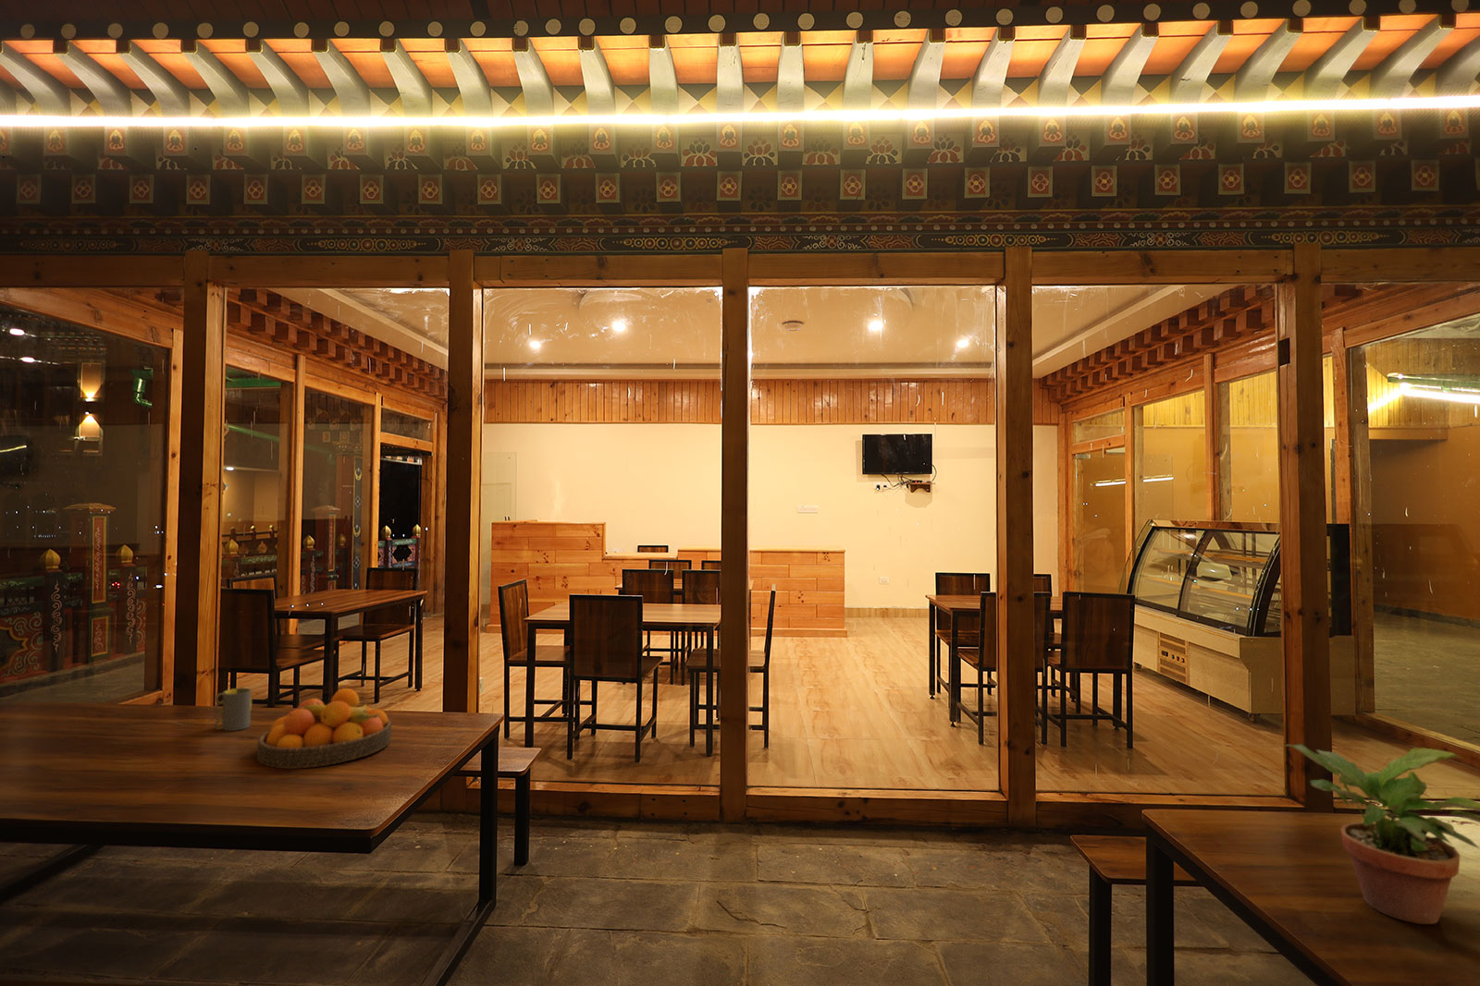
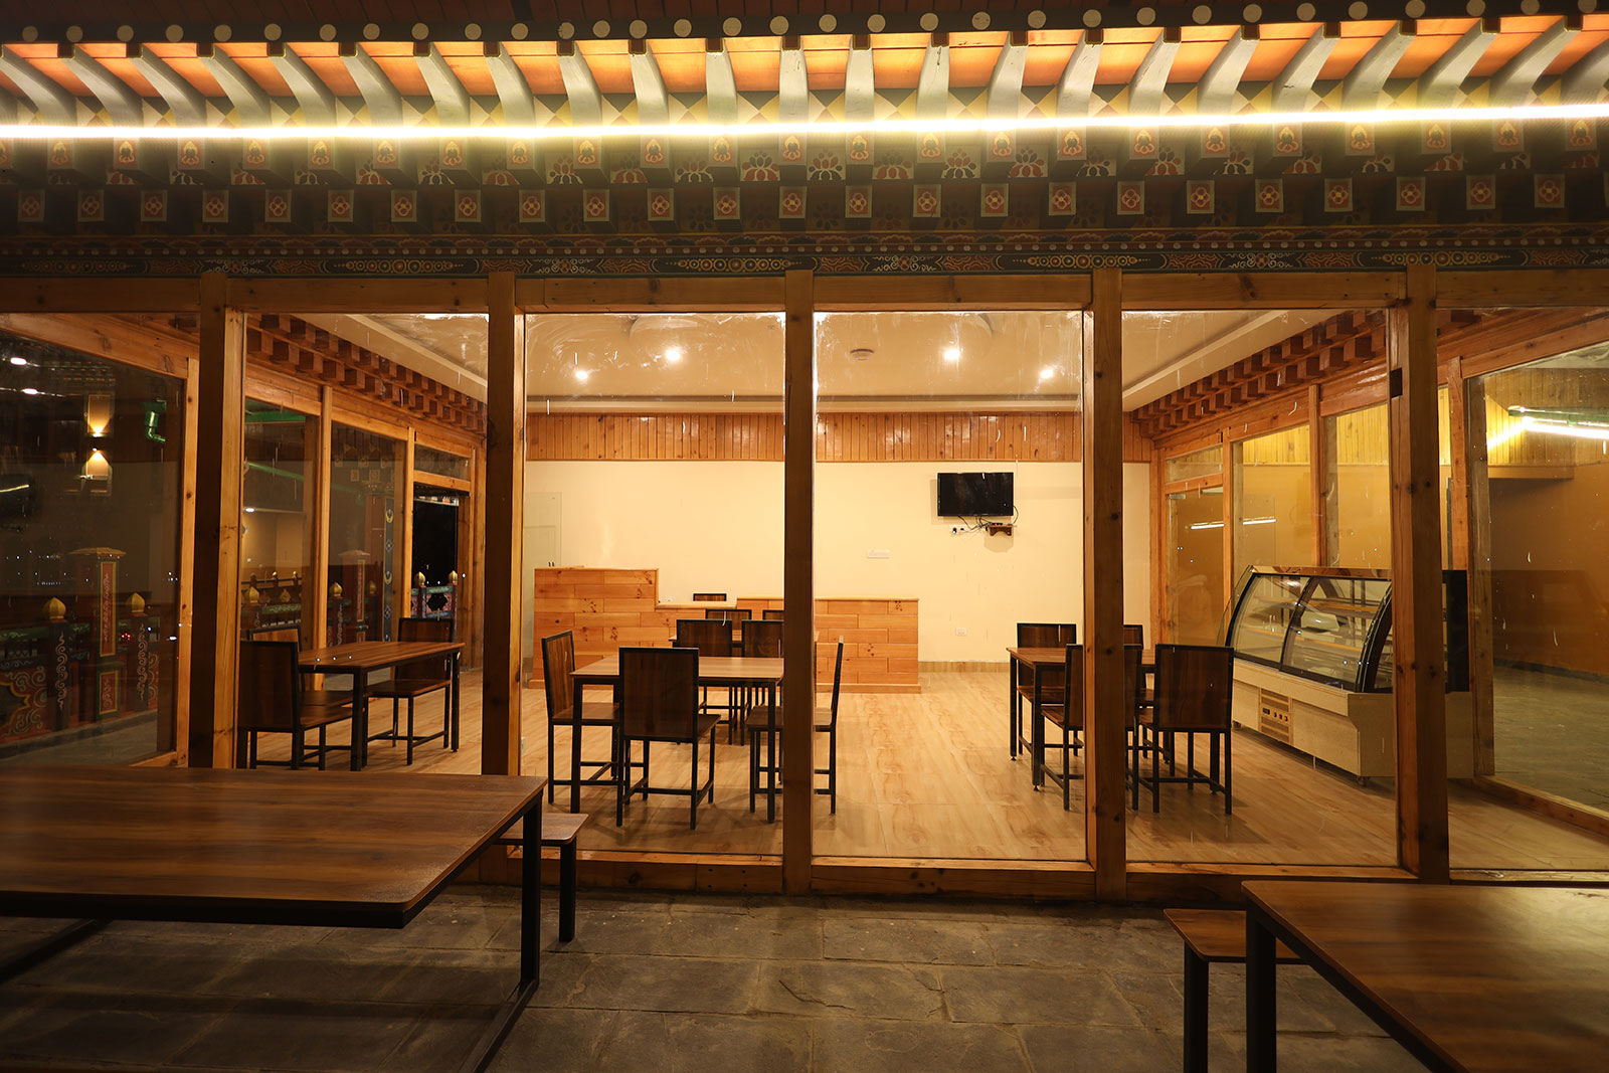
- mug [214,687,252,732]
- potted plant [1284,743,1480,925]
- fruit bowl [257,688,392,770]
